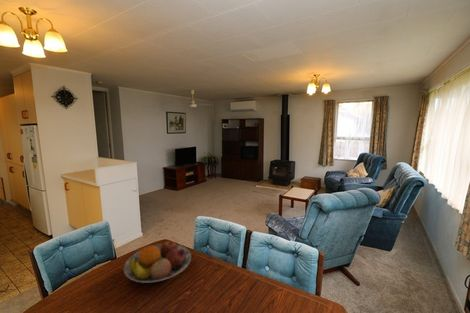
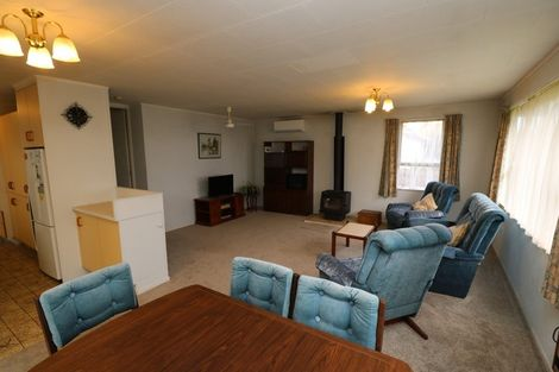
- fruit bowl [123,240,192,284]
